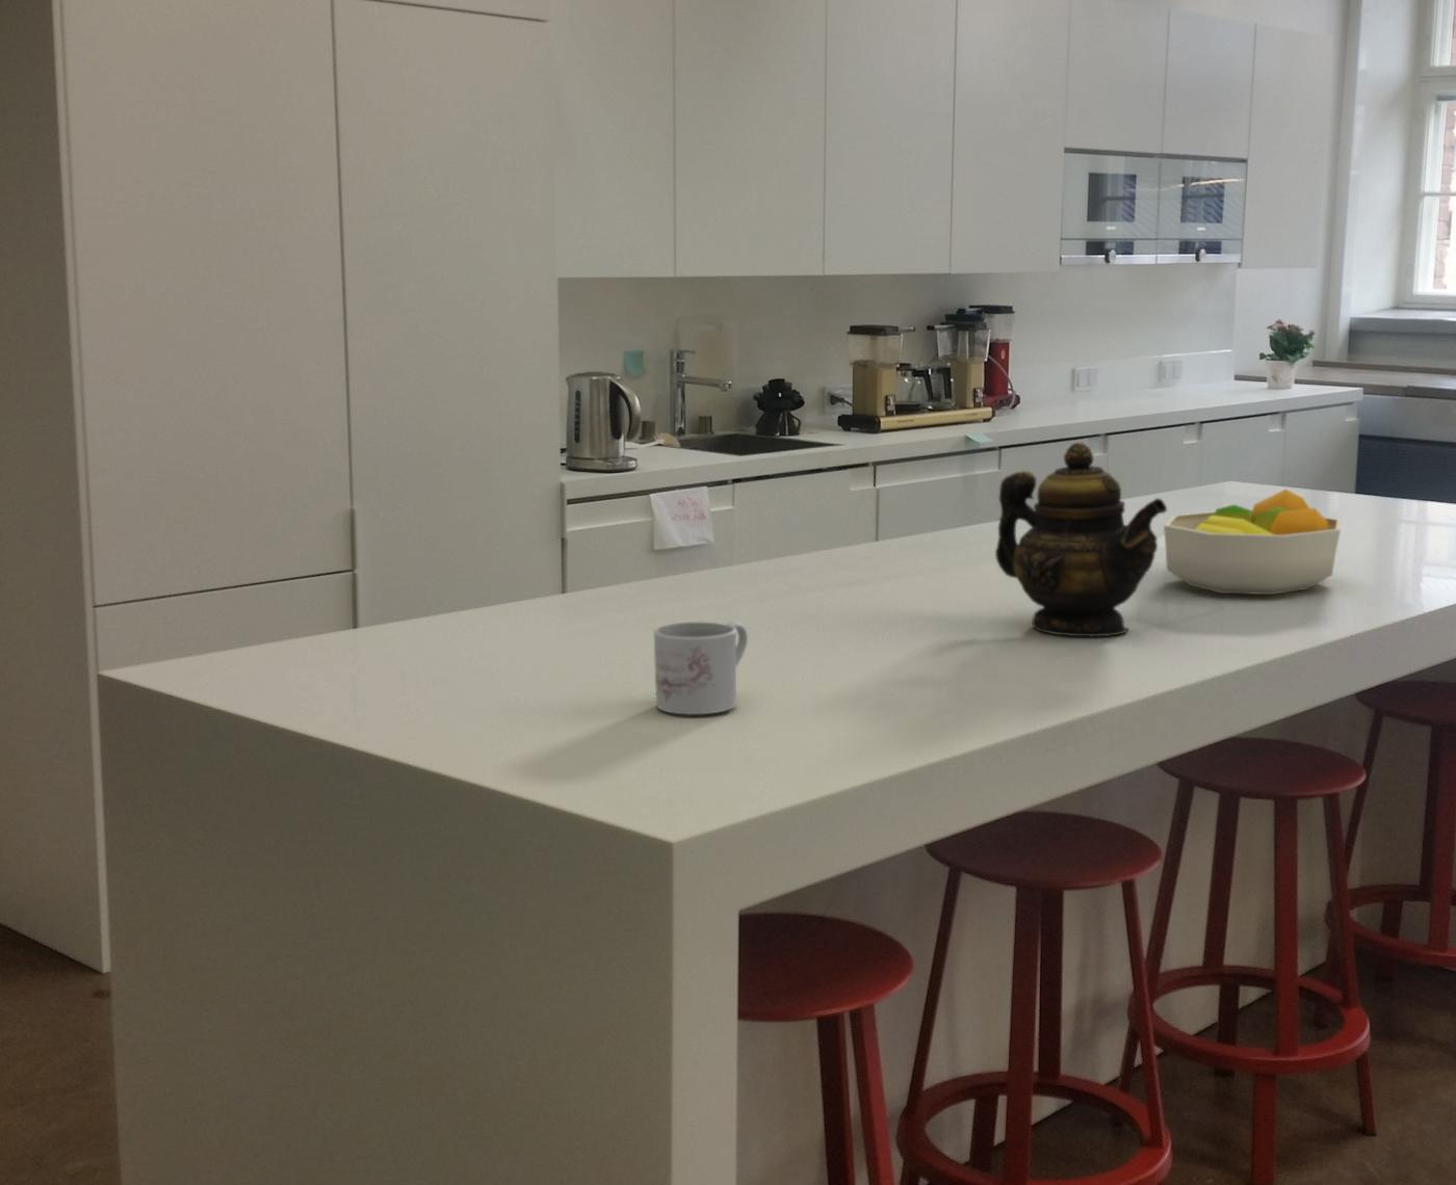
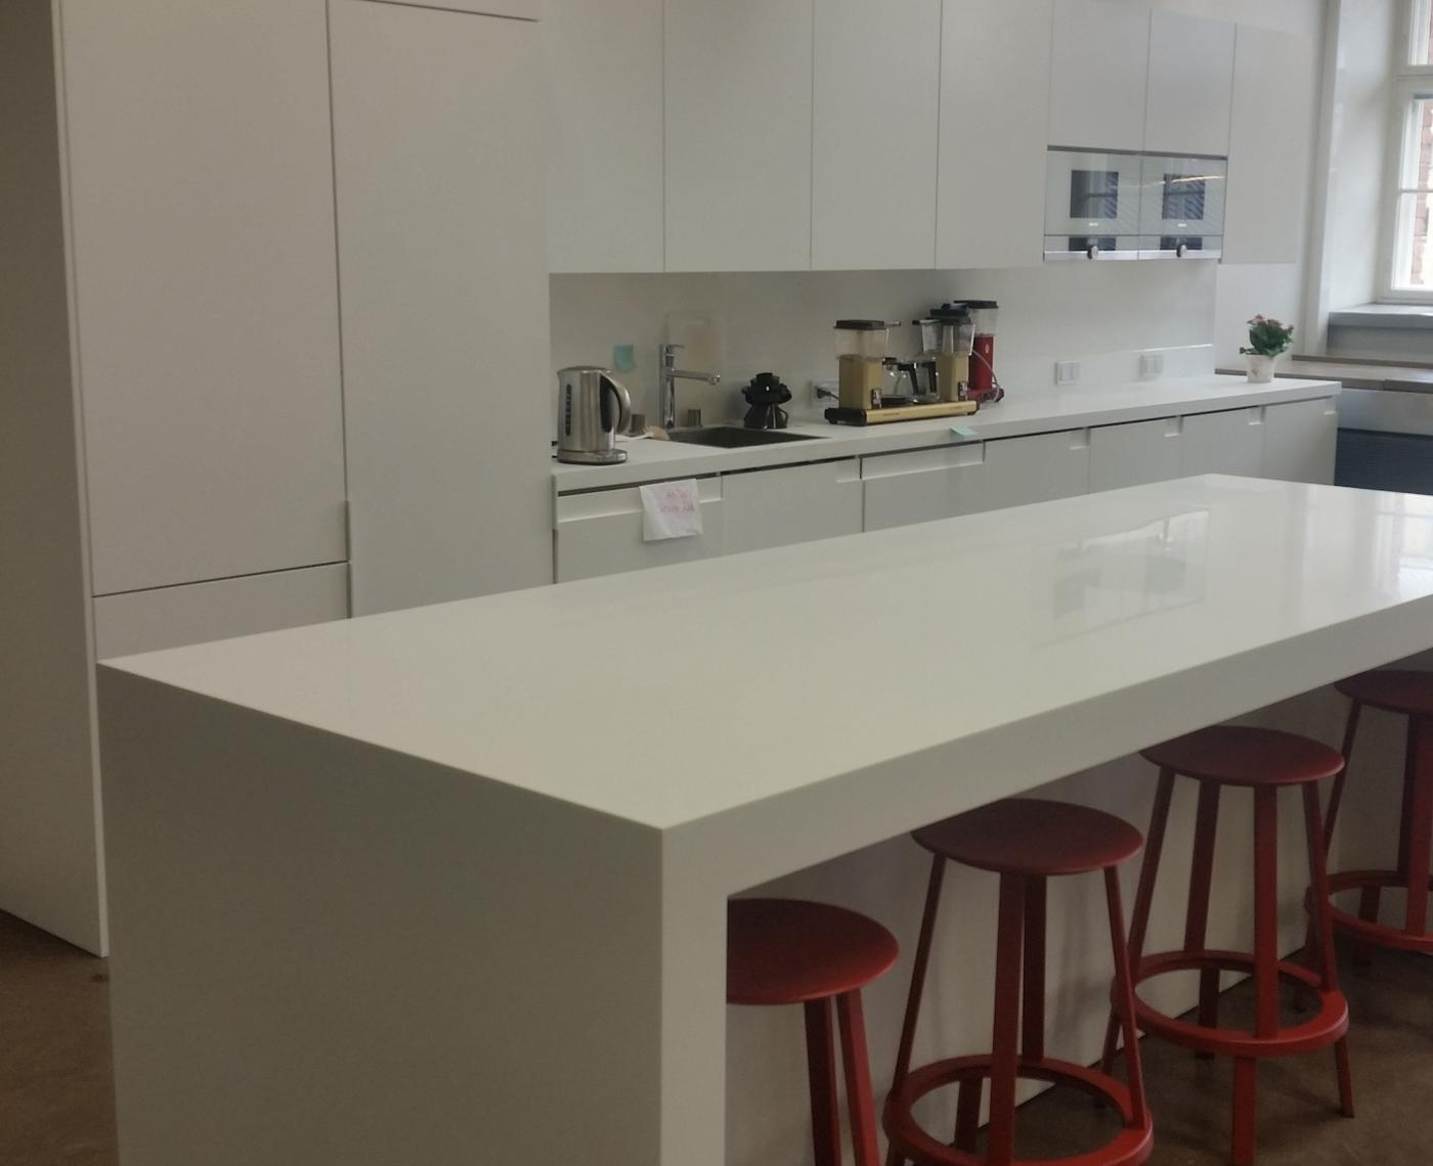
- fruit bowl [1162,487,1342,596]
- teapot [994,441,1168,637]
- mug [652,620,749,715]
